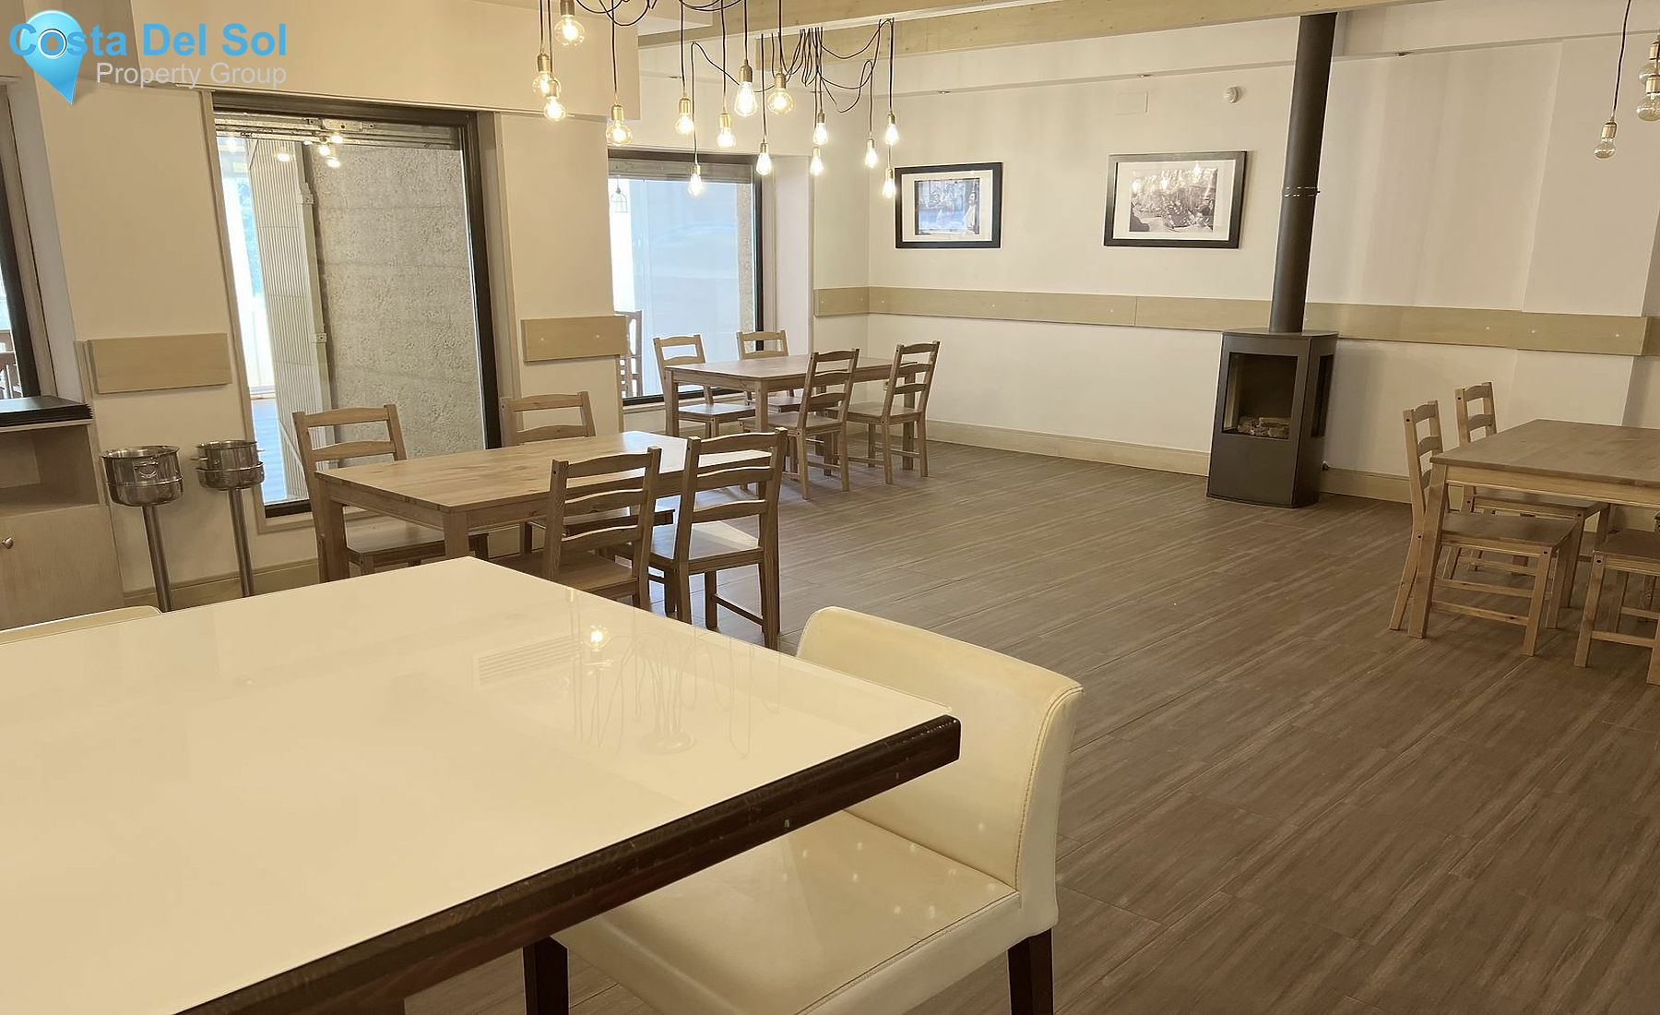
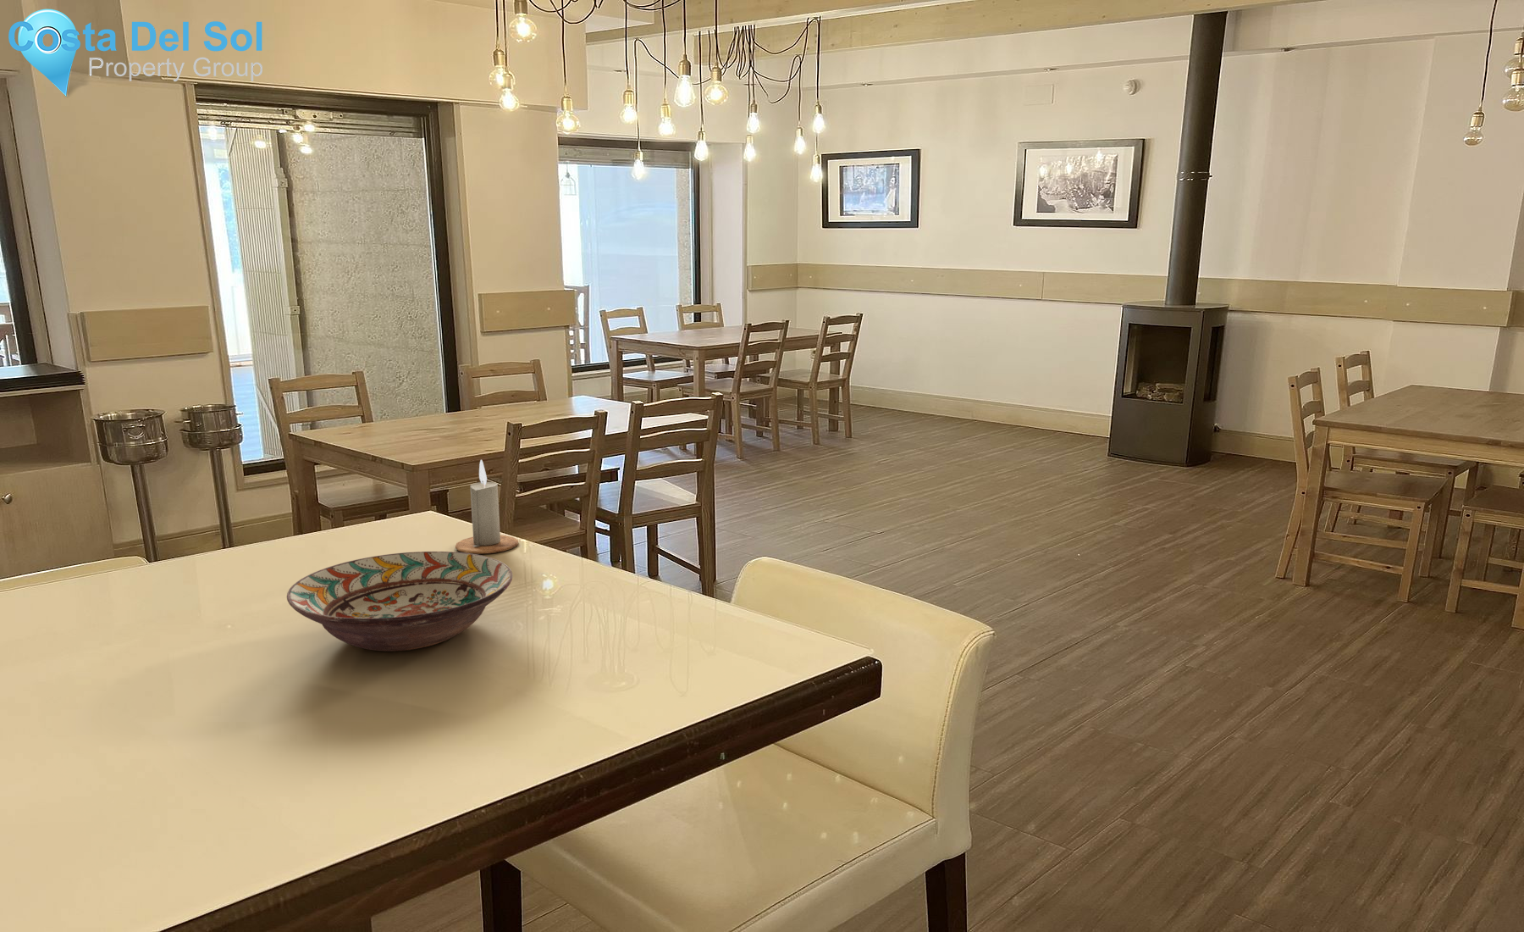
+ decorative bowl [286,551,514,651]
+ candle [455,459,519,555]
